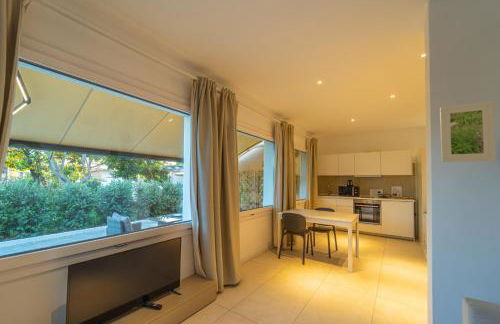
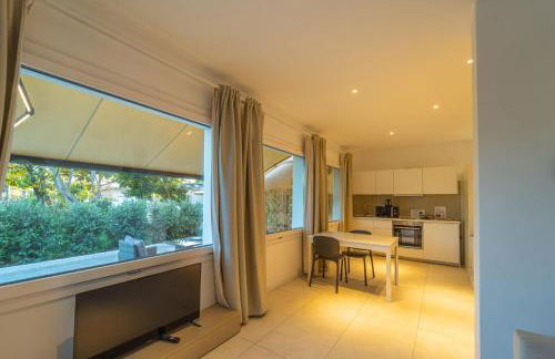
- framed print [439,100,496,163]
